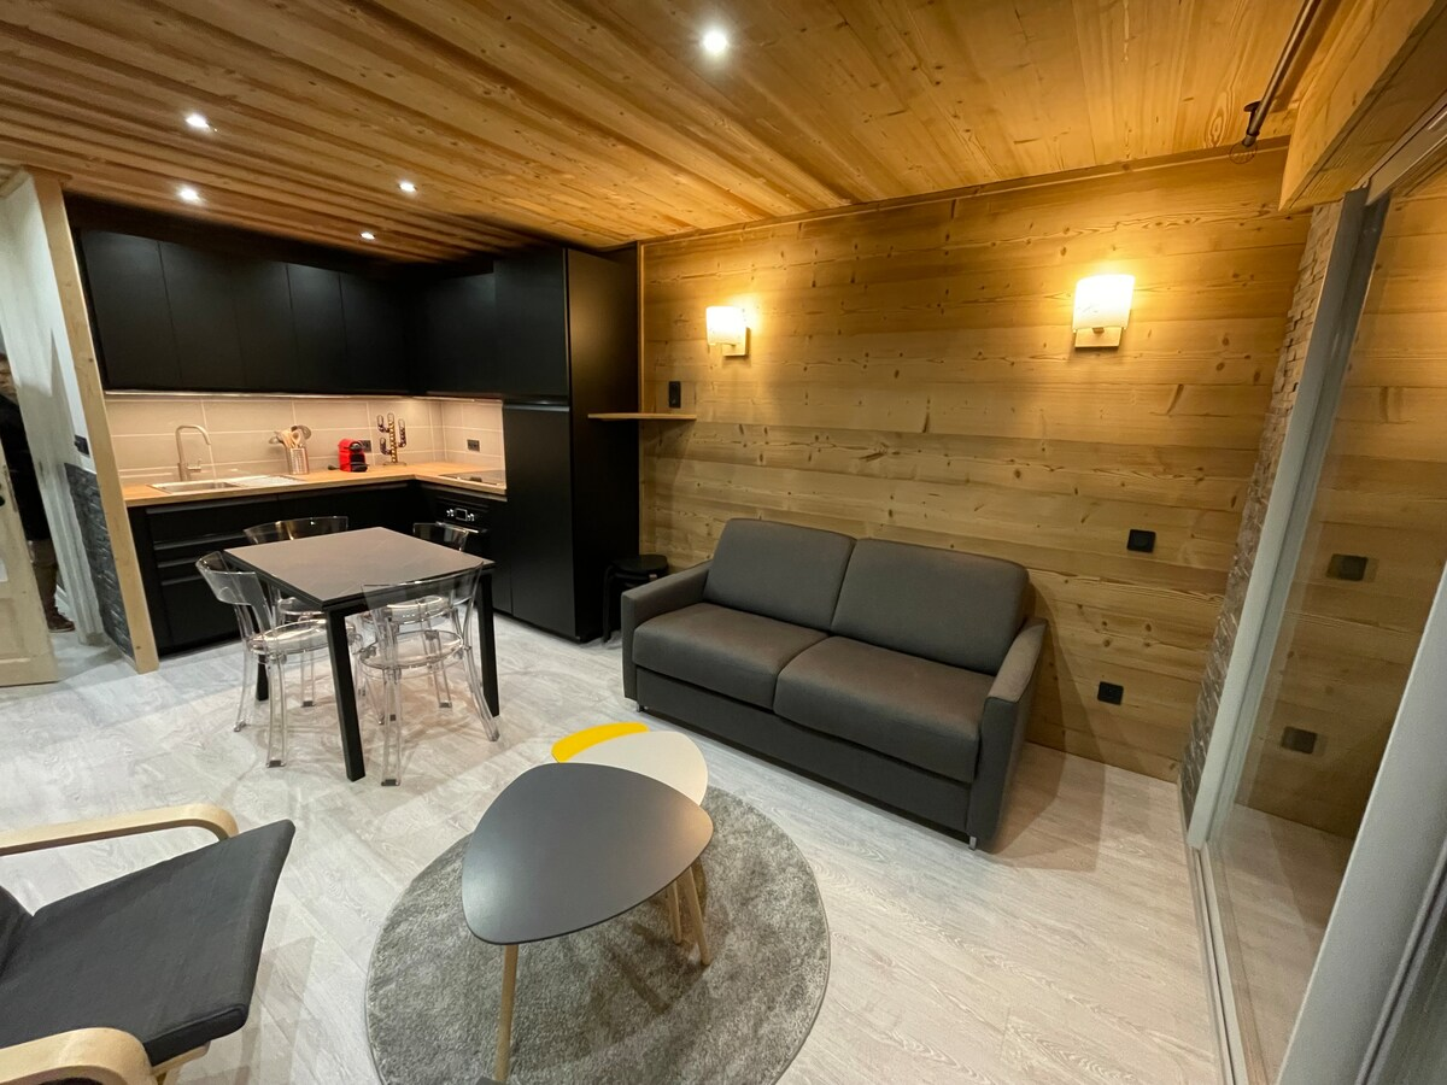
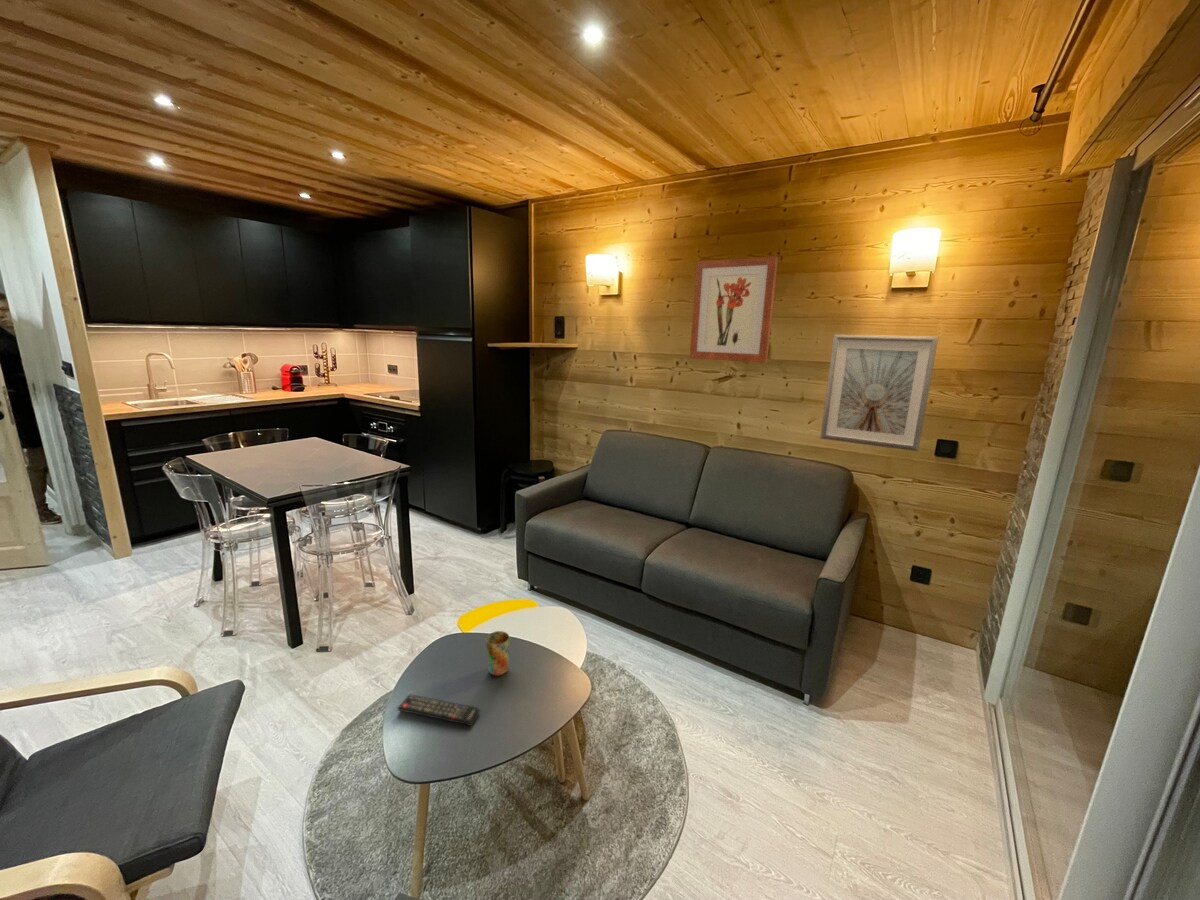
+ wall art [689,256,779,364]
+ cup [485,630,510,677]
+ picture frame [819,333,939,452]
+ remote control [396,694,480,727]
